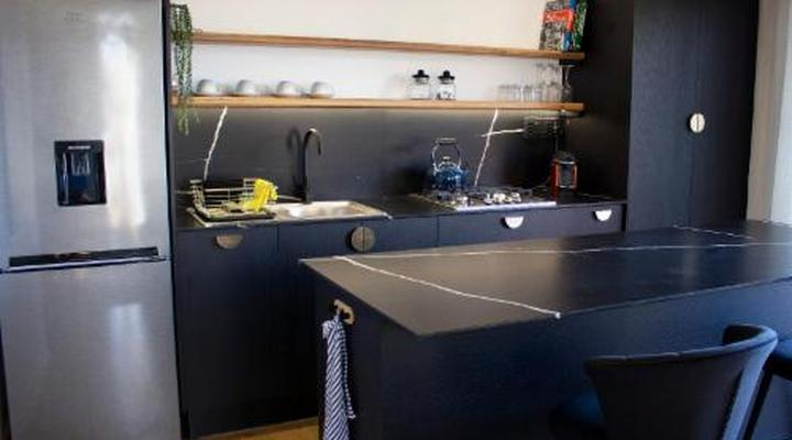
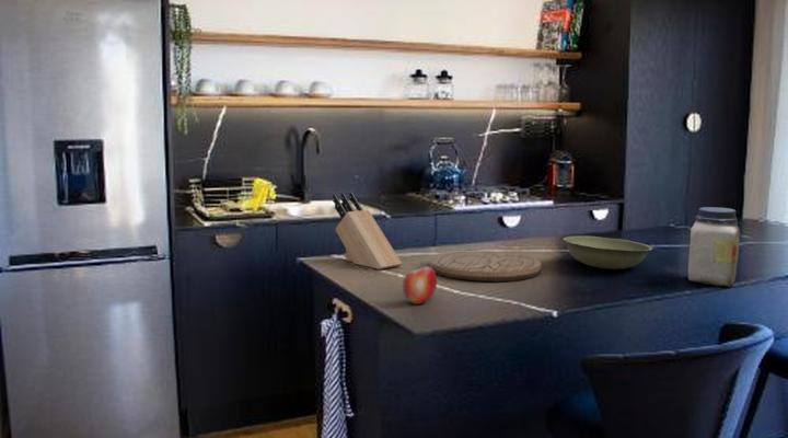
+ apple [402,261,438,306]
+ cutting board [428,250,542,283]
+ knife block [332,191,403,270]
+ bowl [561,234,653,270]
+ jar [687,206,741,288]
